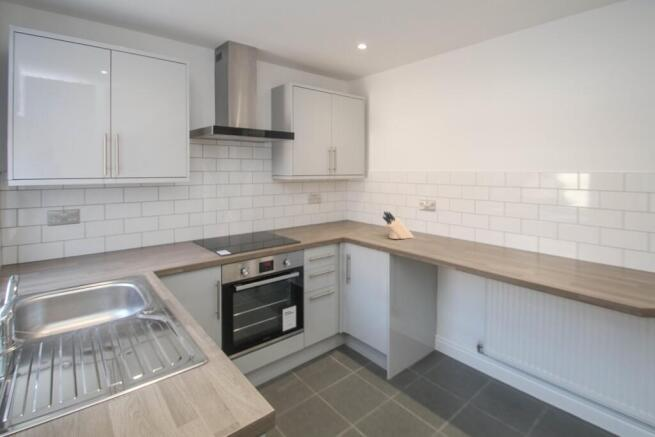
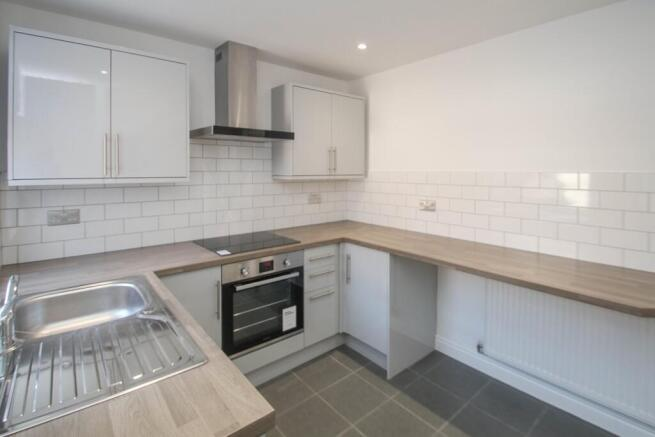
- knife block [382,210,415,240]
